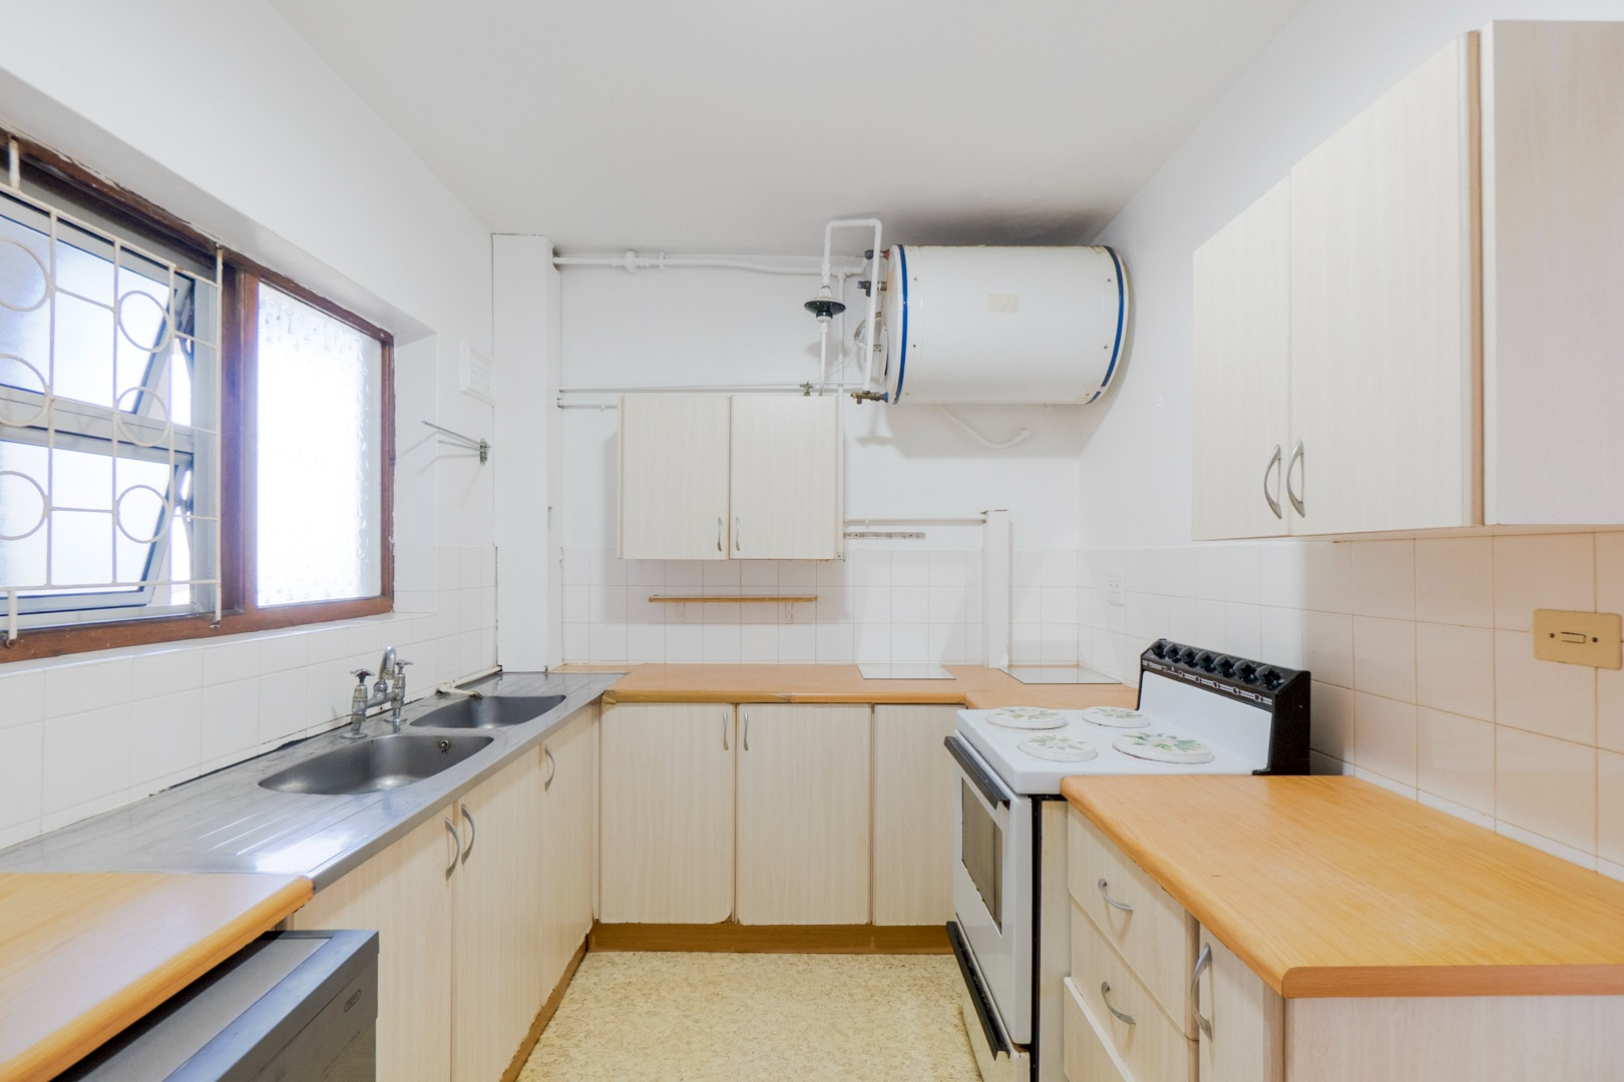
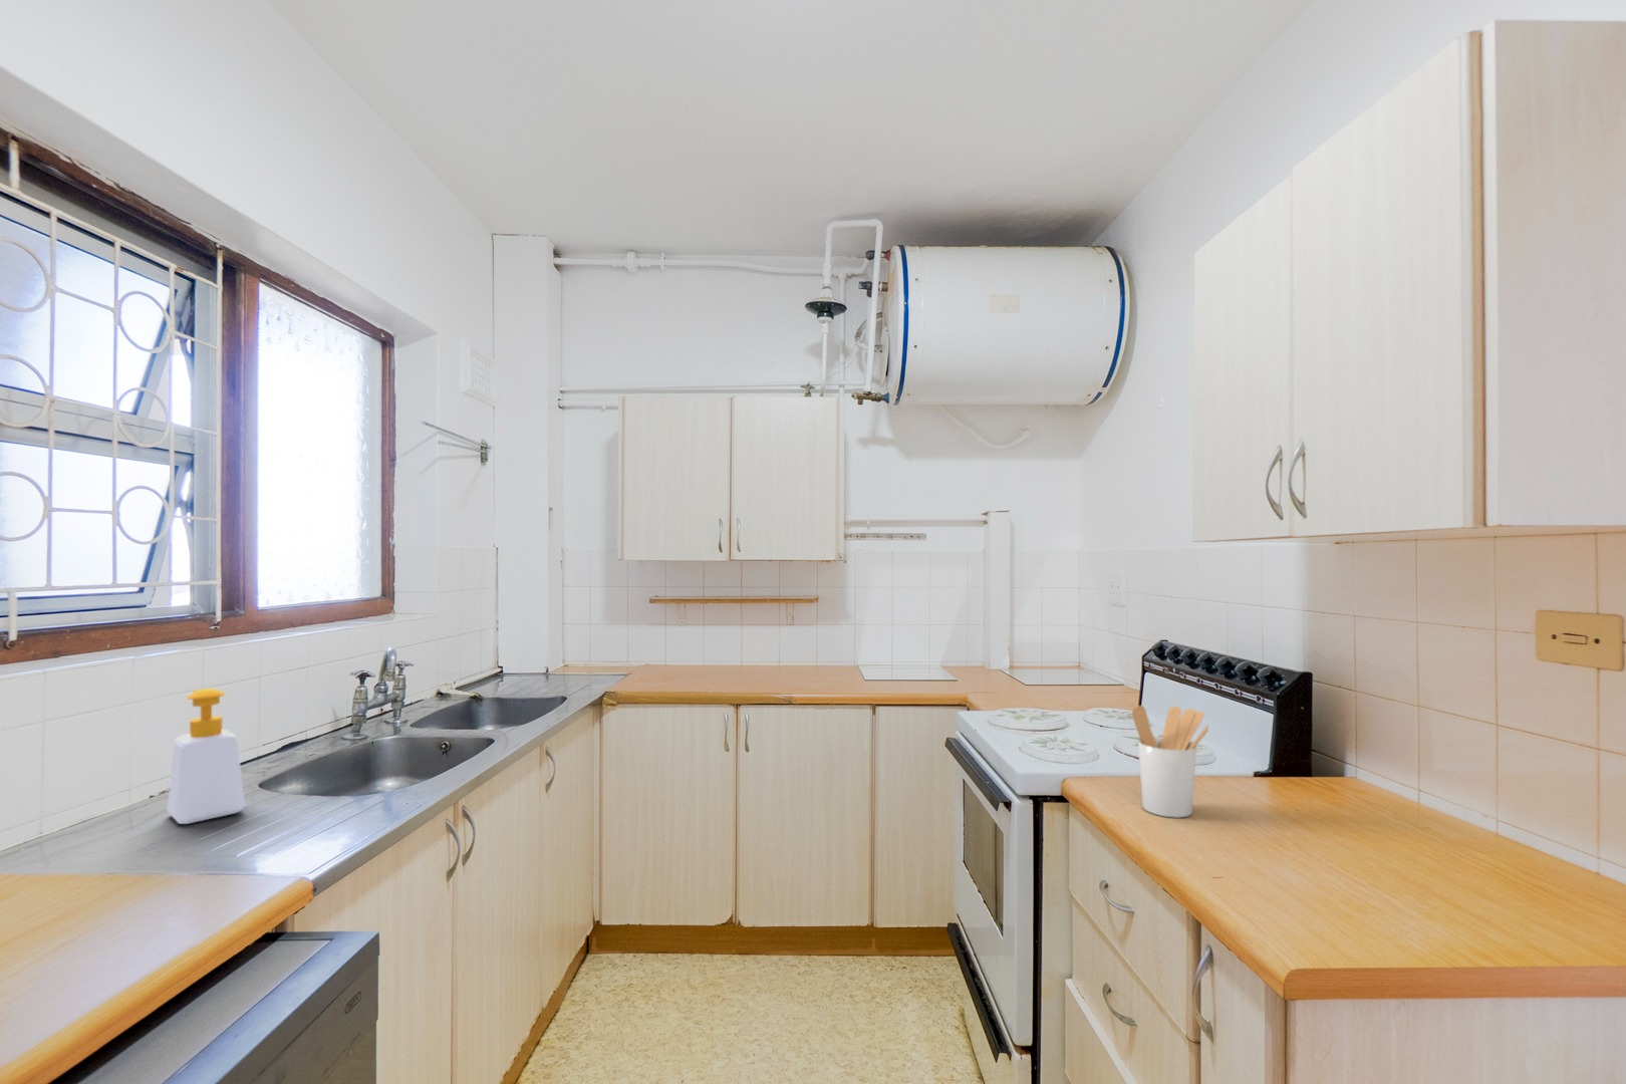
+ utensil holder [1130,704,1210,819]
+ soap bottle [167,687,246,825]
